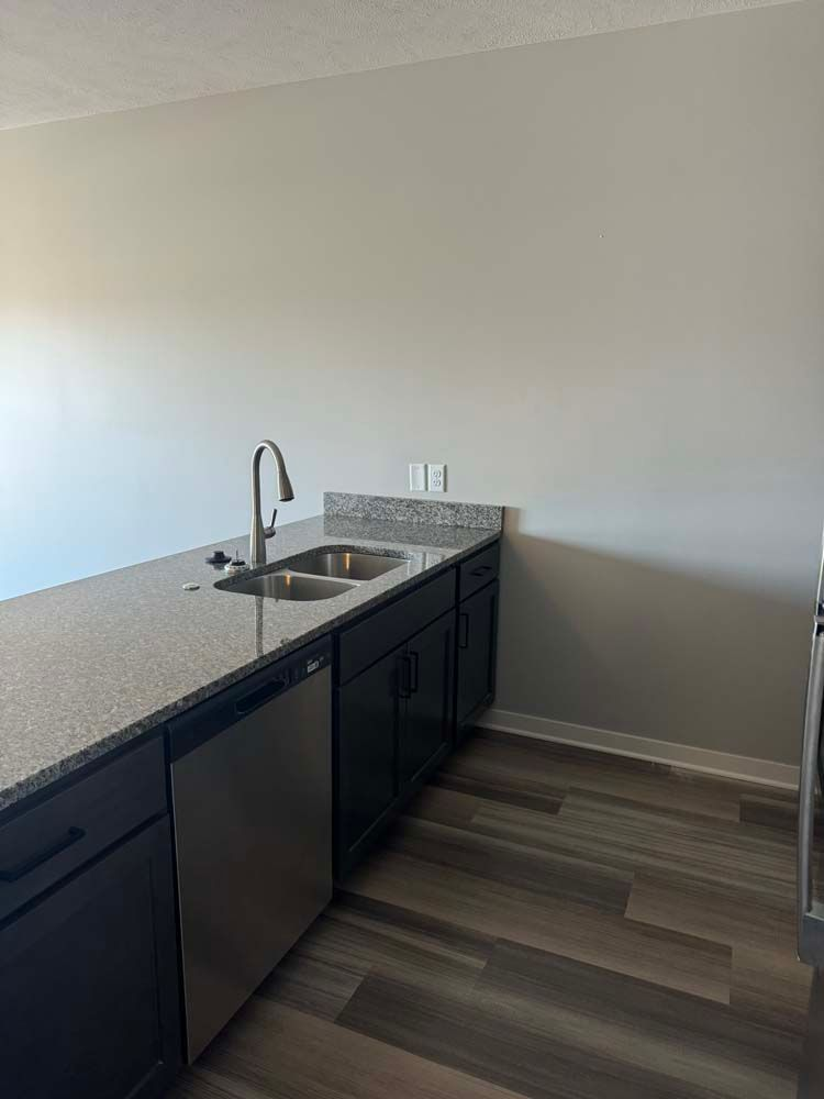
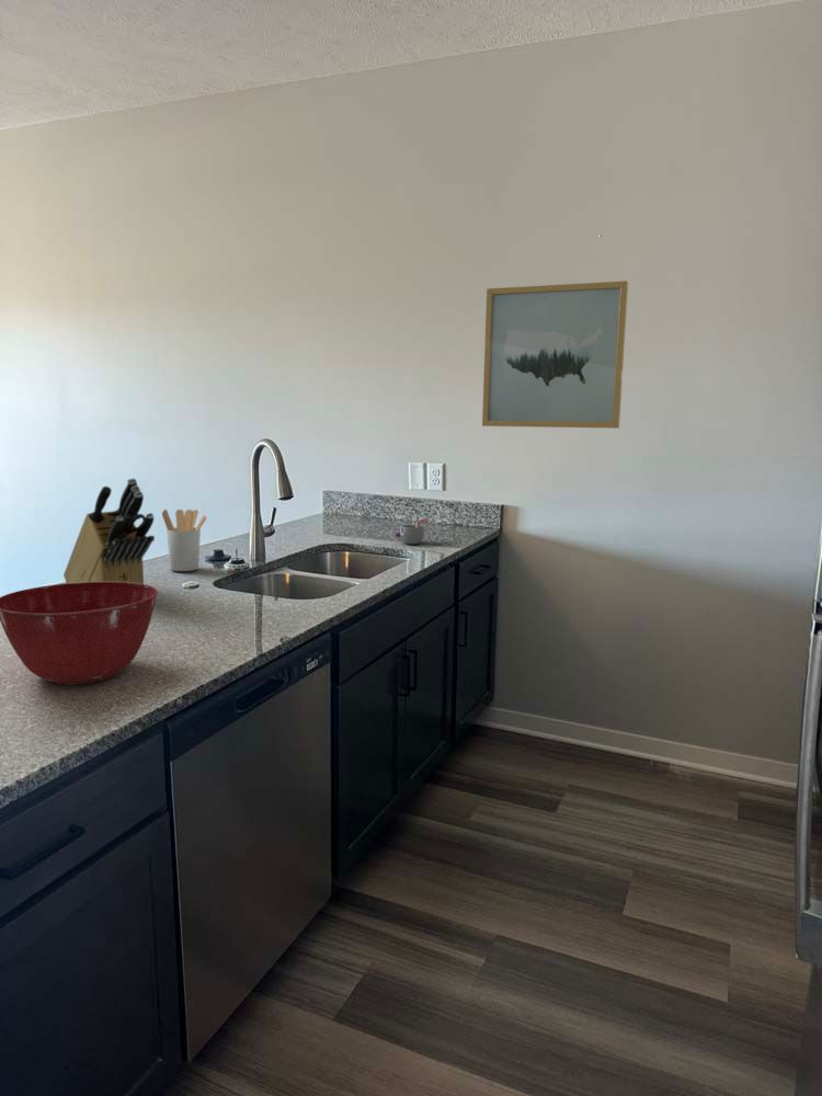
+ mixing bowl [0,582,159,685]
+ knife block [62,477,156,584]
+ wall art [481,279,629,430]
+ mug [395,518,430,546]
+ utensil holder [161,509,208,572]
